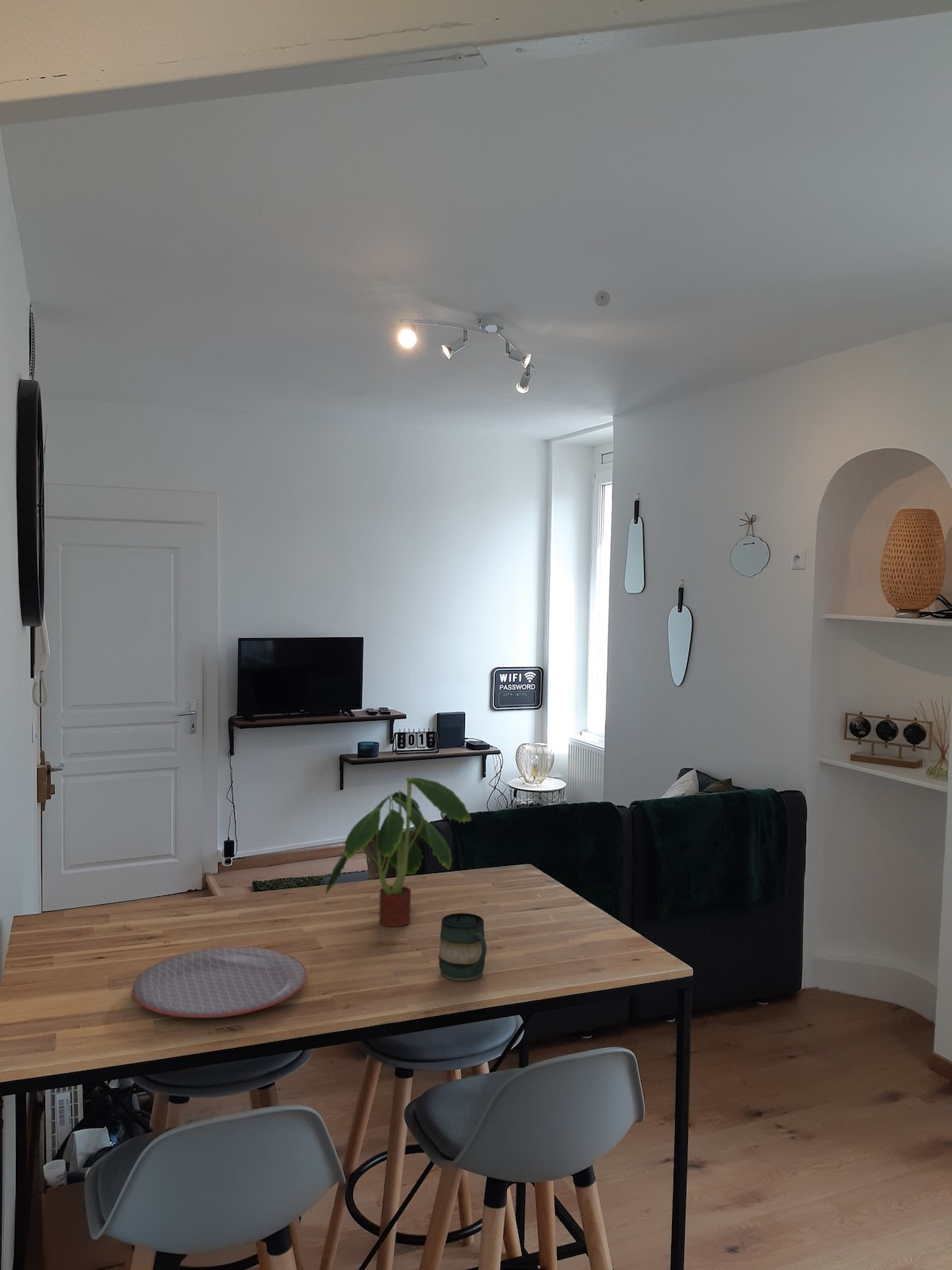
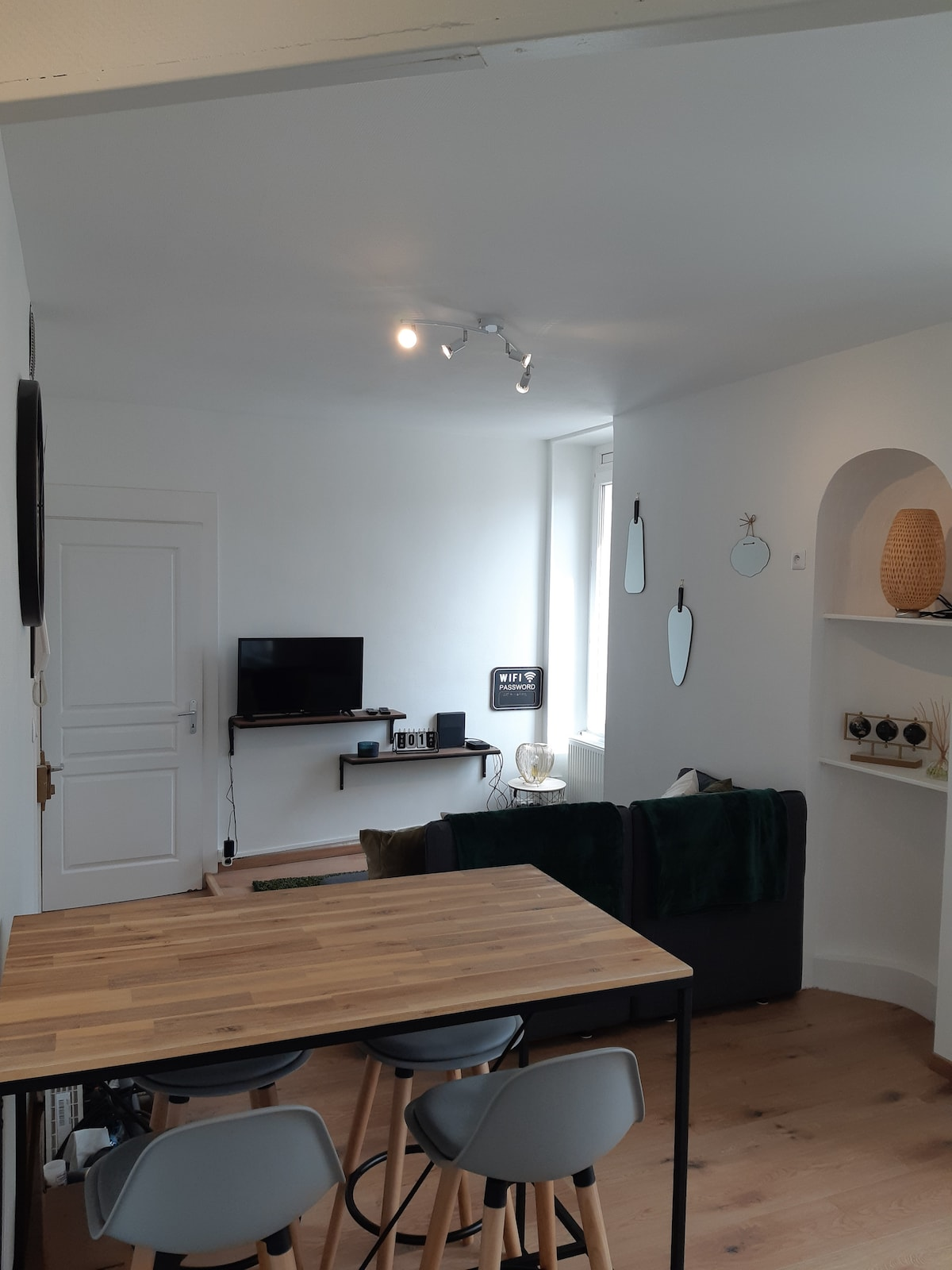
- plant [325,776,472,927]
- mug [438,912,487,982]
- plate [131,946,309,1019]
- smoke detector [593,290,611,307]
